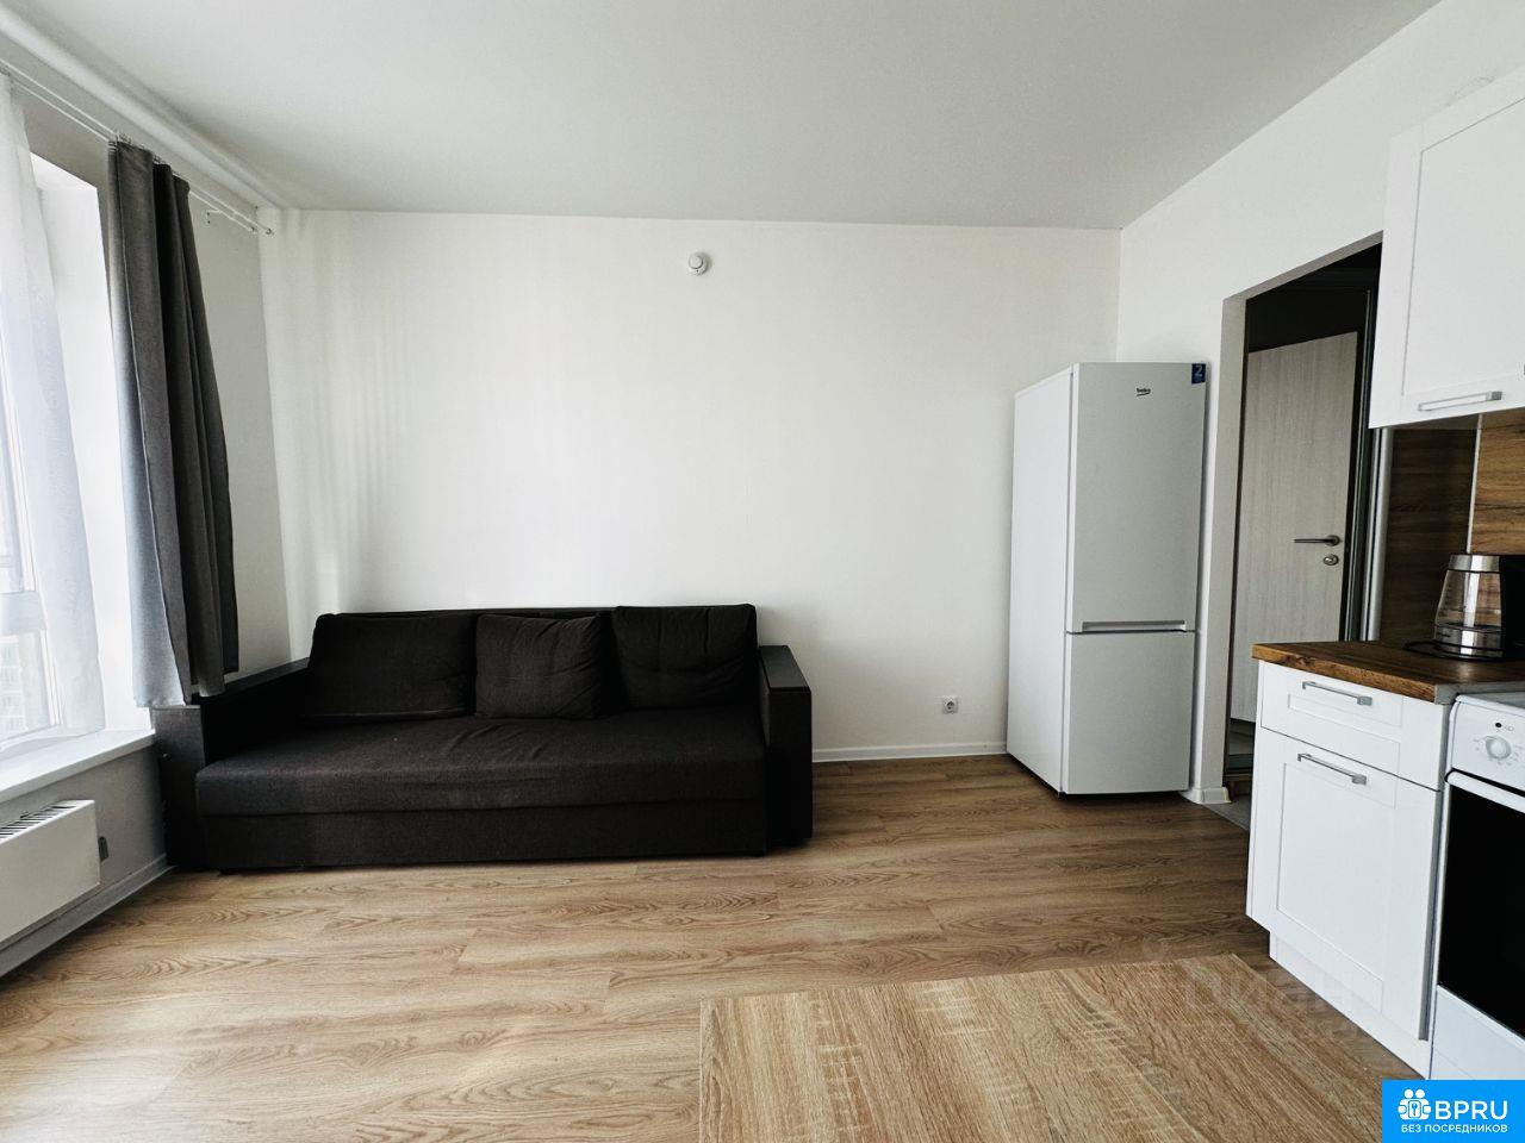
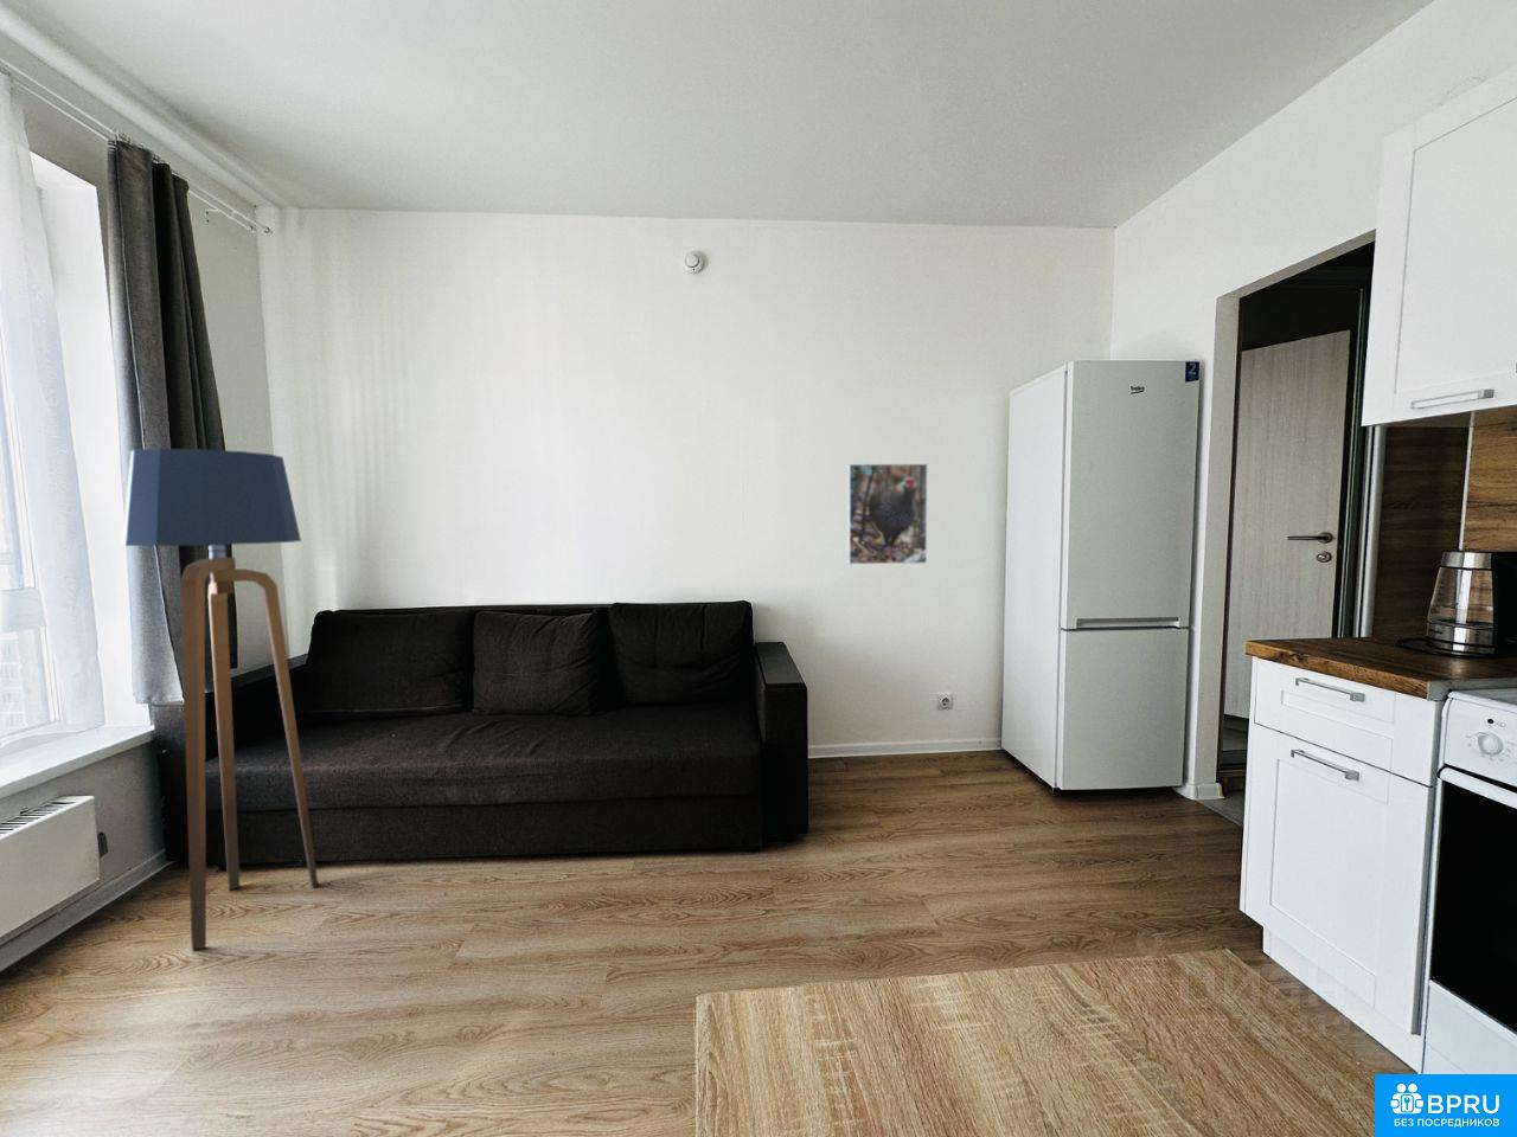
+ floor lamp [121,448,320,949]
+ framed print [846,463,929,565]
